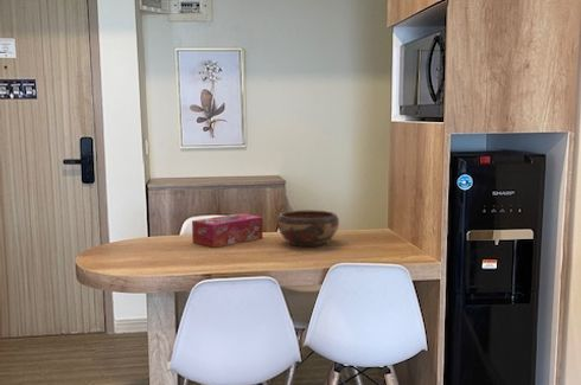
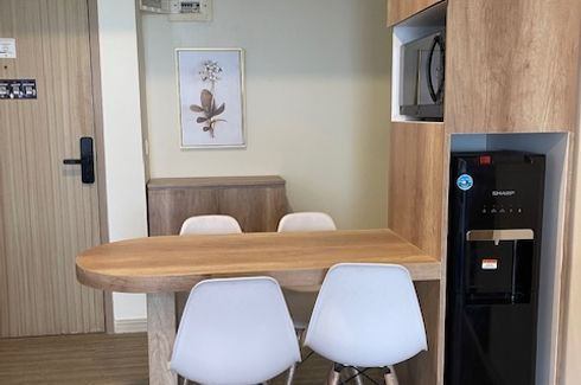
- tissue box [191,212,263,249]
- decorative bowl [275,210,340,248]
